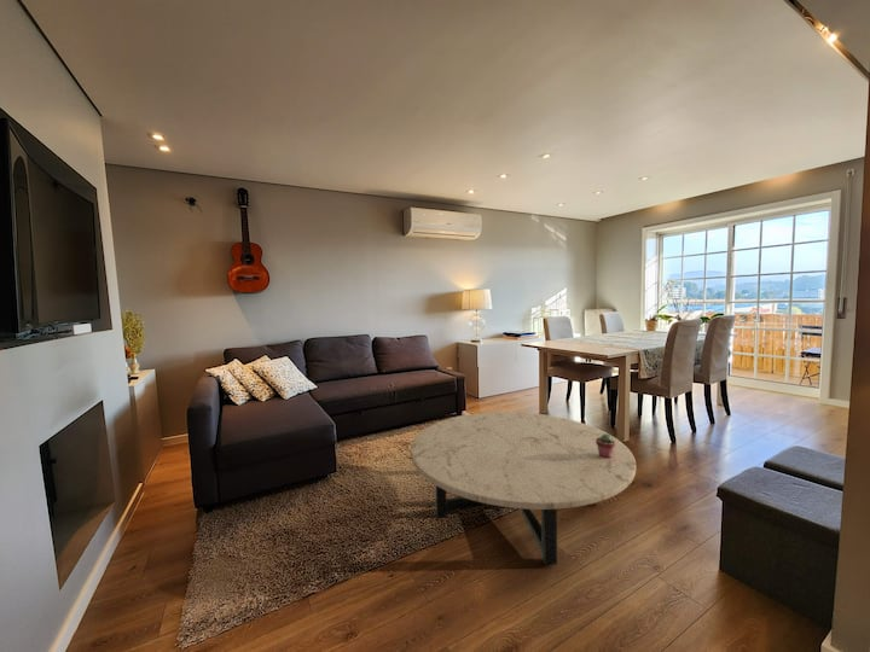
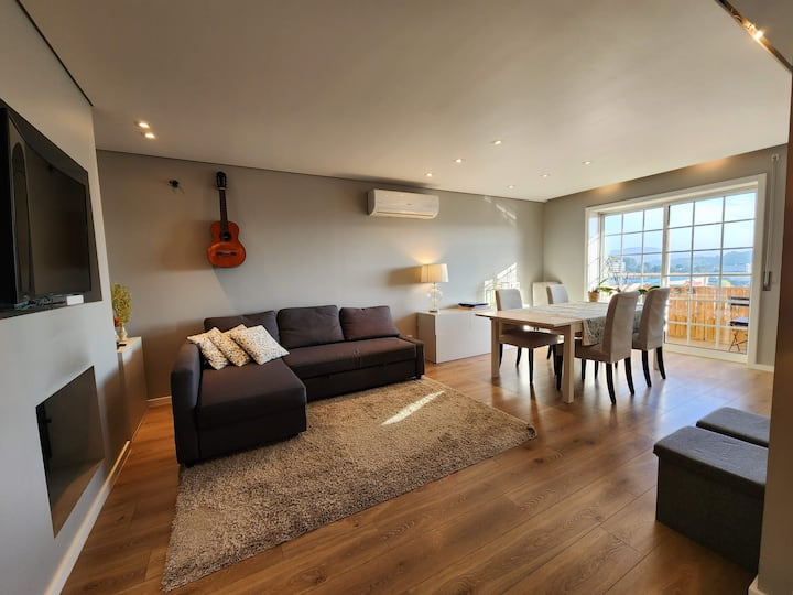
- coffee table [410,411,637,566]
- potted succulent [596,432,615,459]
